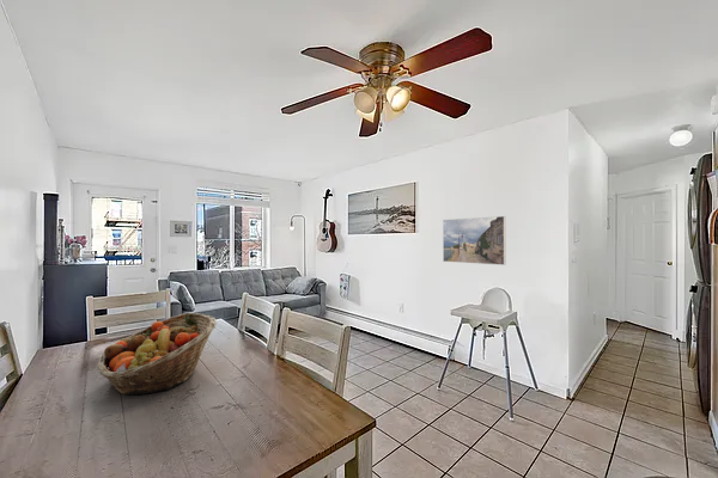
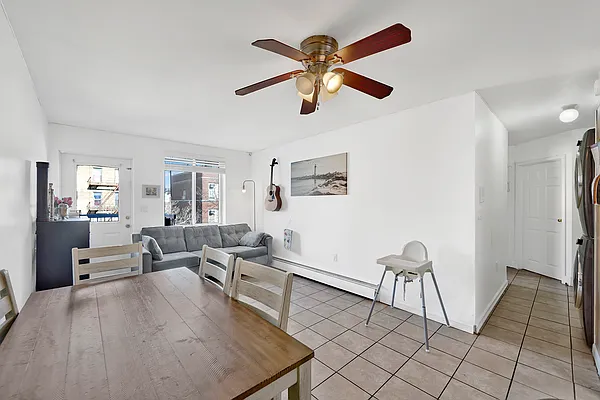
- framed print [442,215,507,266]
- fruit basket [97,312,218,396]
